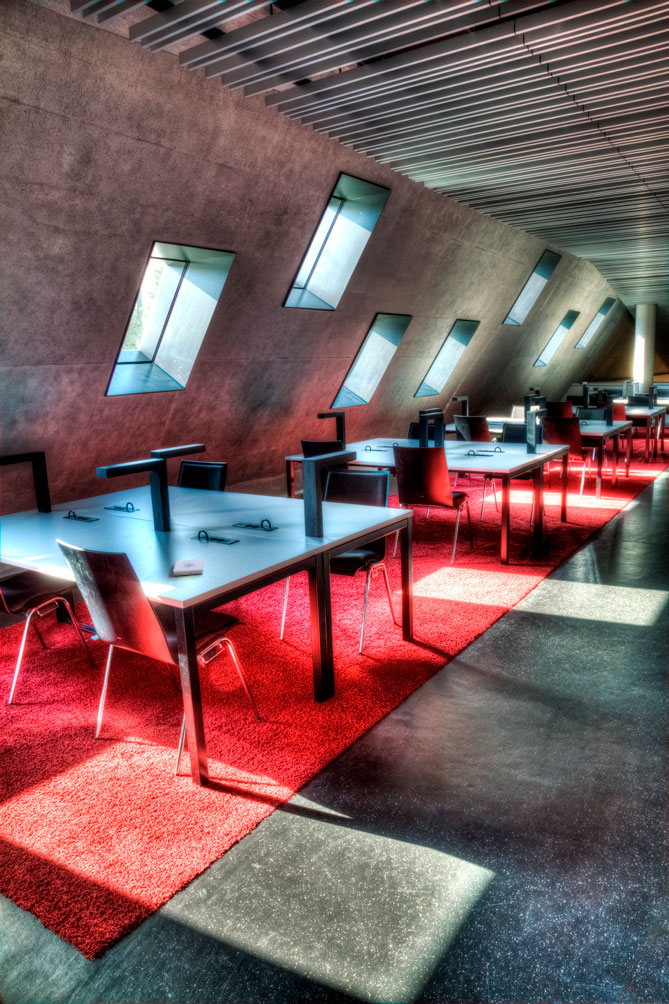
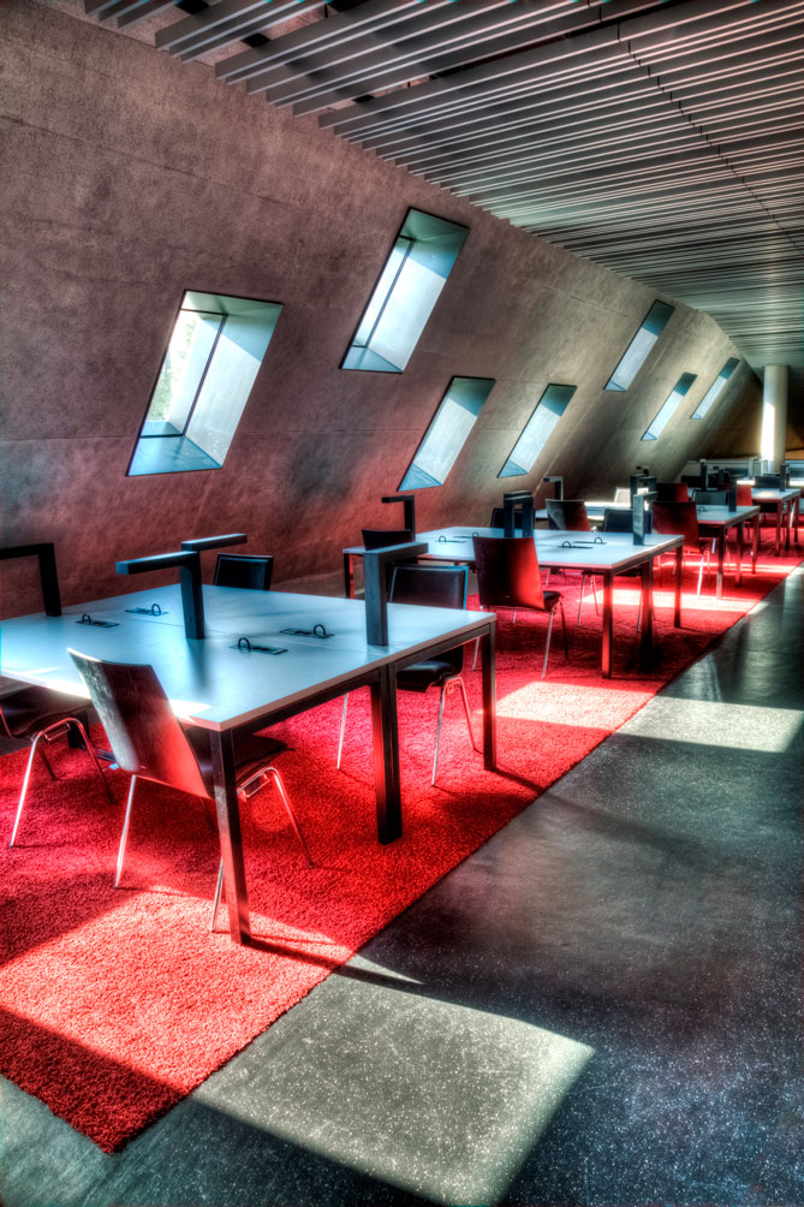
- notepad [172,558,206,576]
